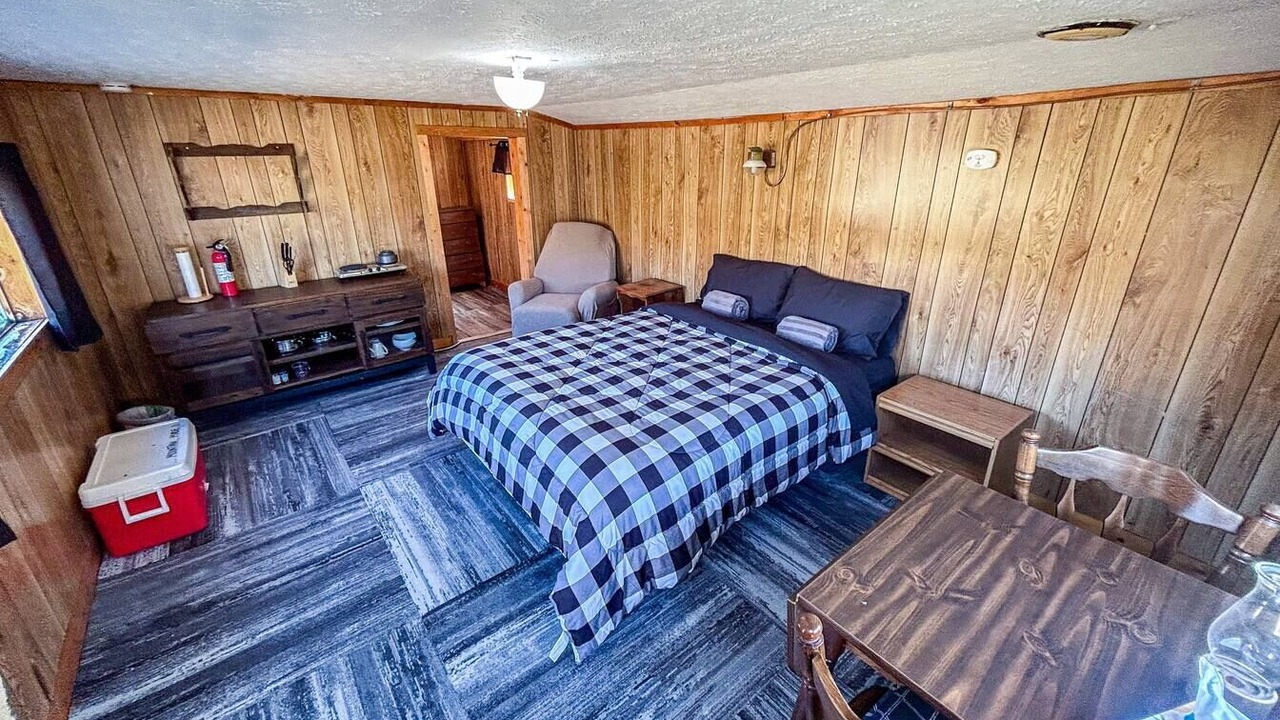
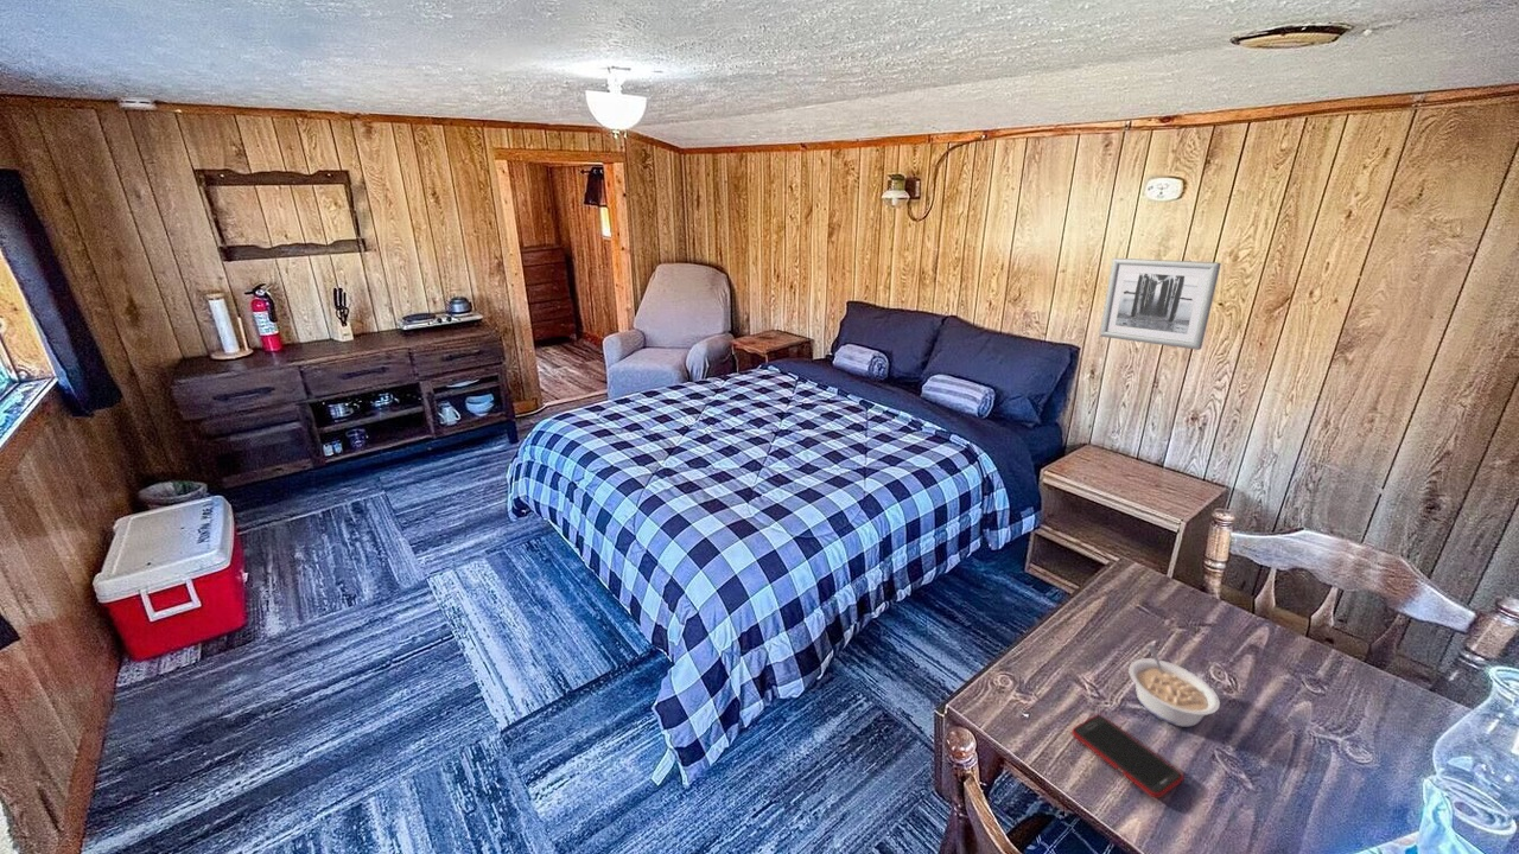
+ legume [1127,644,1221,727]
+ wall art [1099,257,1222,351]
+ cell phone [1070,714,1184,799]
